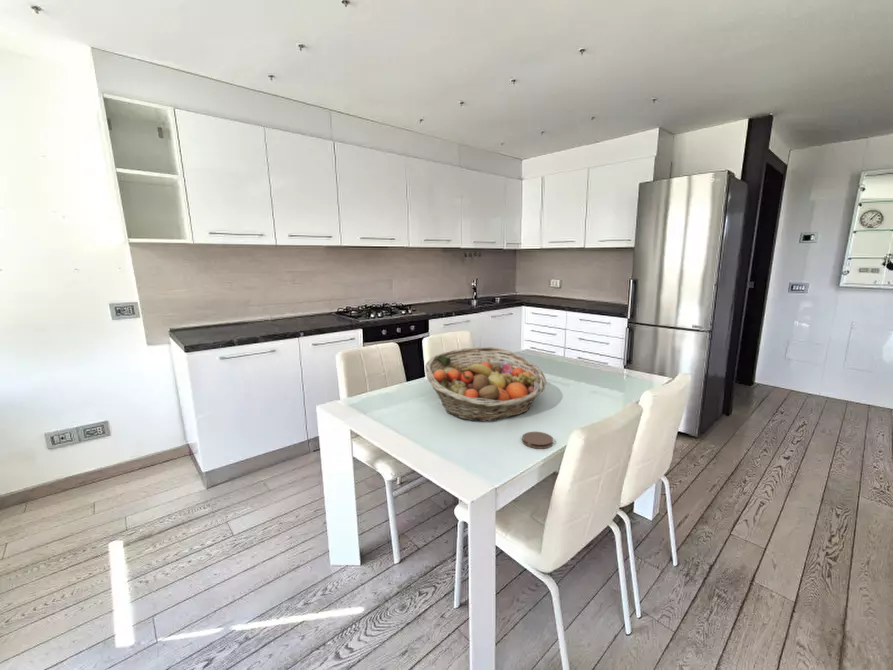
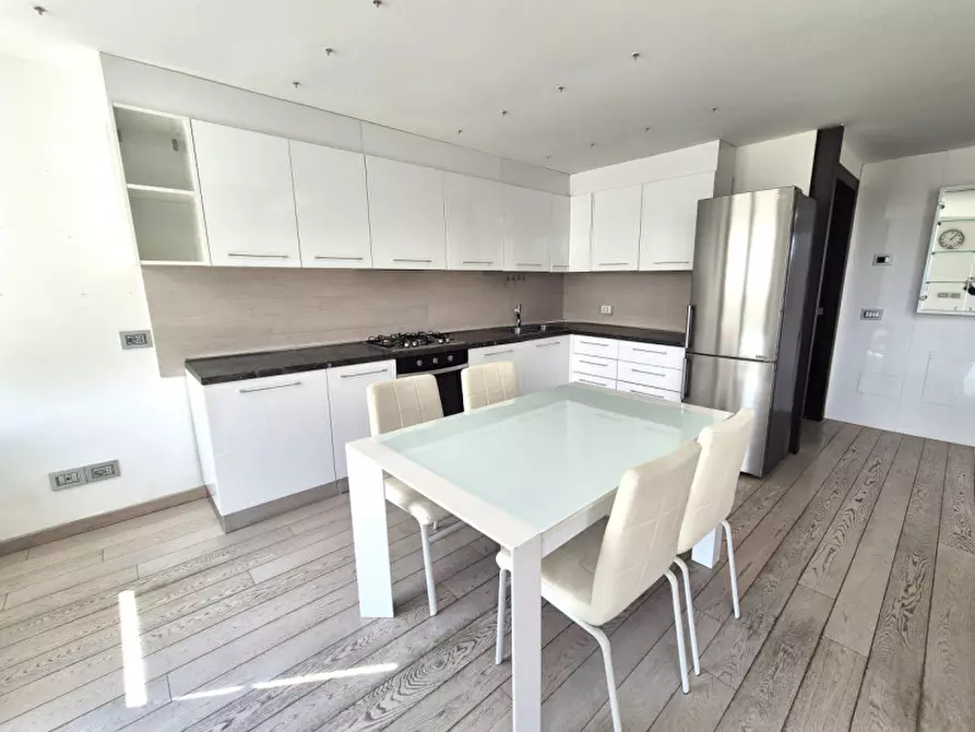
- coaster [521,431,554,450]
- fruit basket [424,346,548,422]
